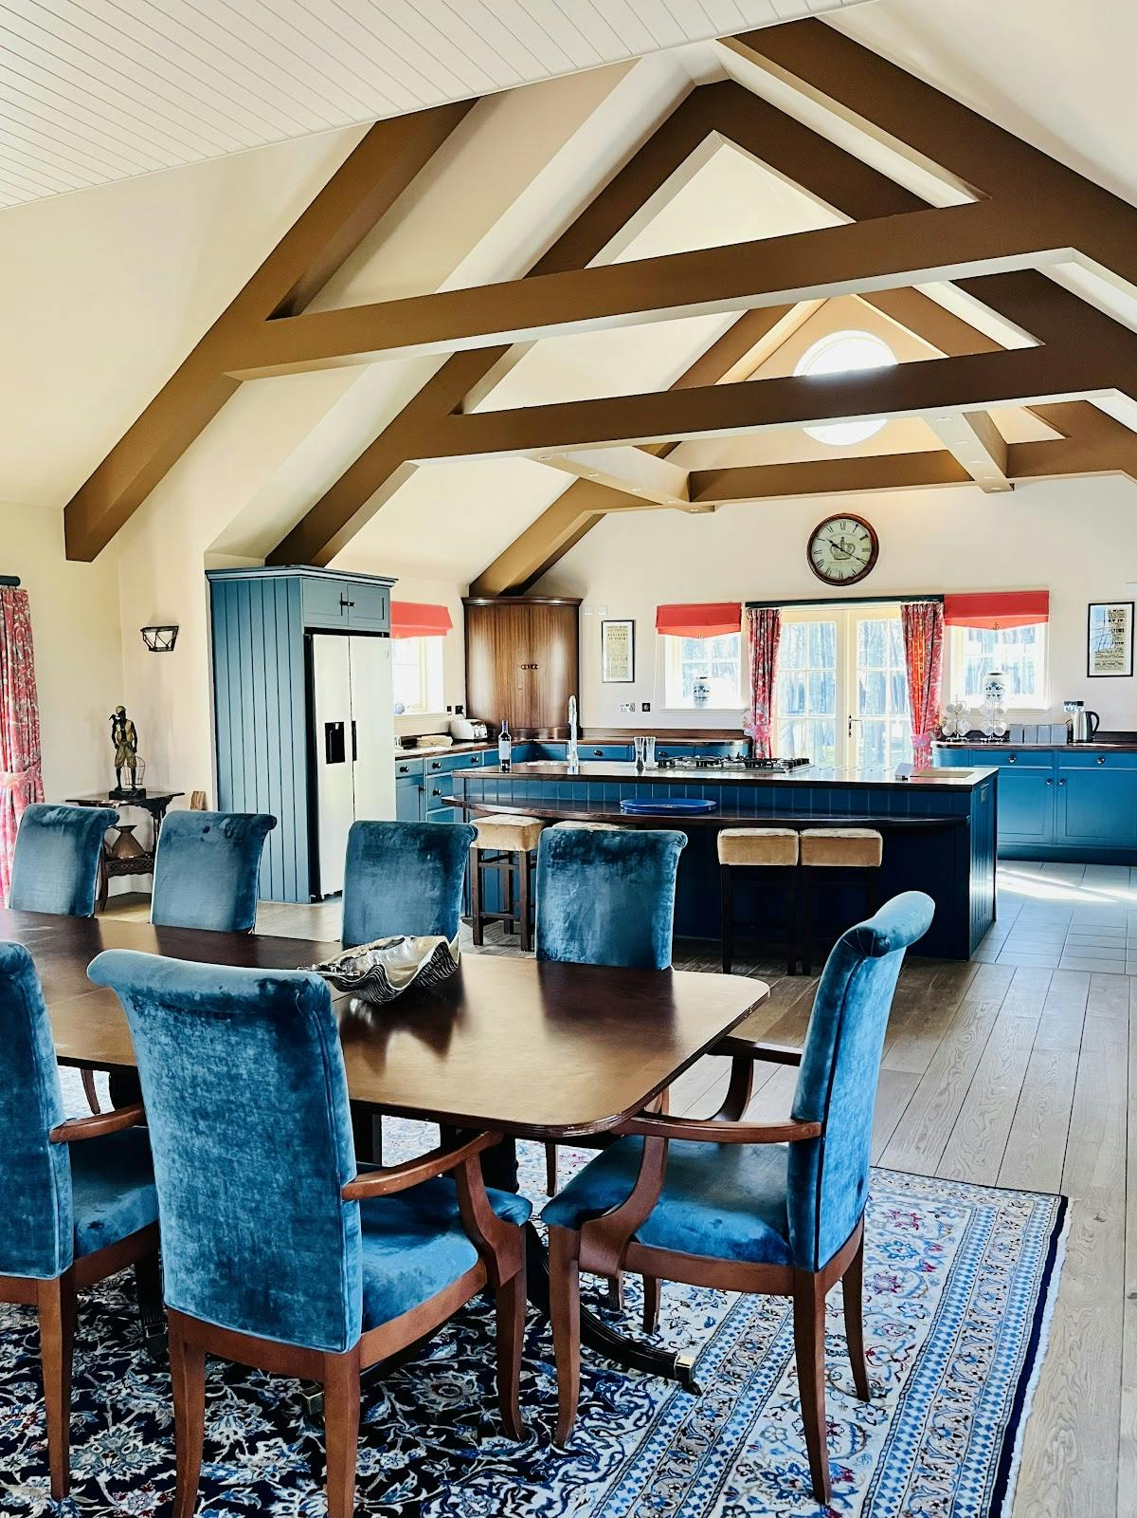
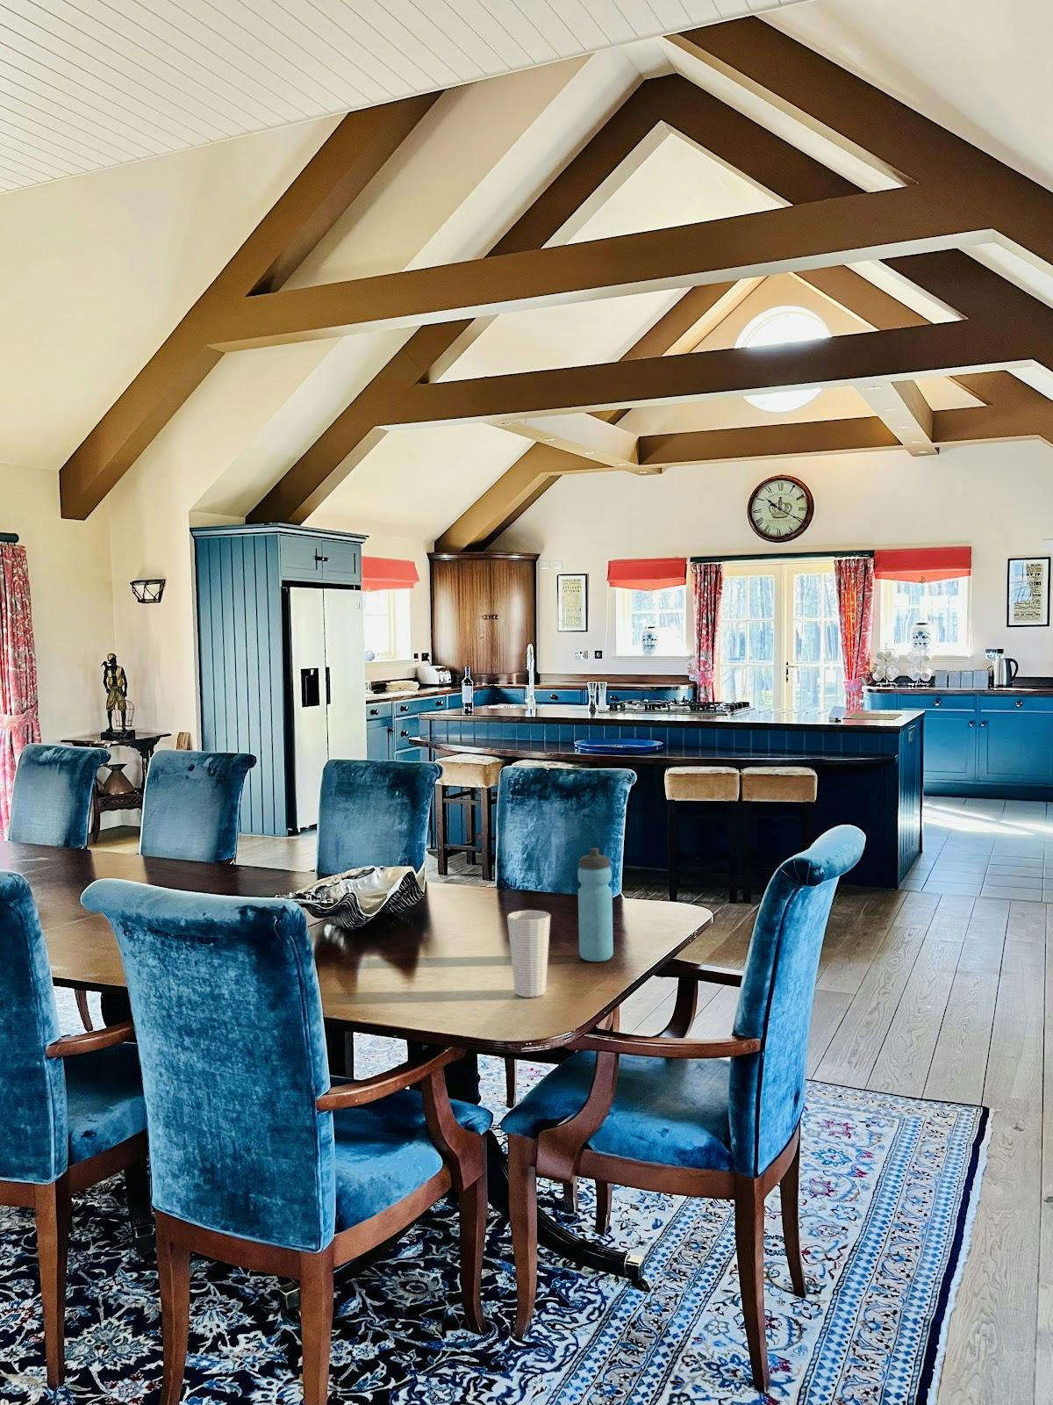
+ cup [507,909,551,998]
+ water bottle [577,847,614,962]
